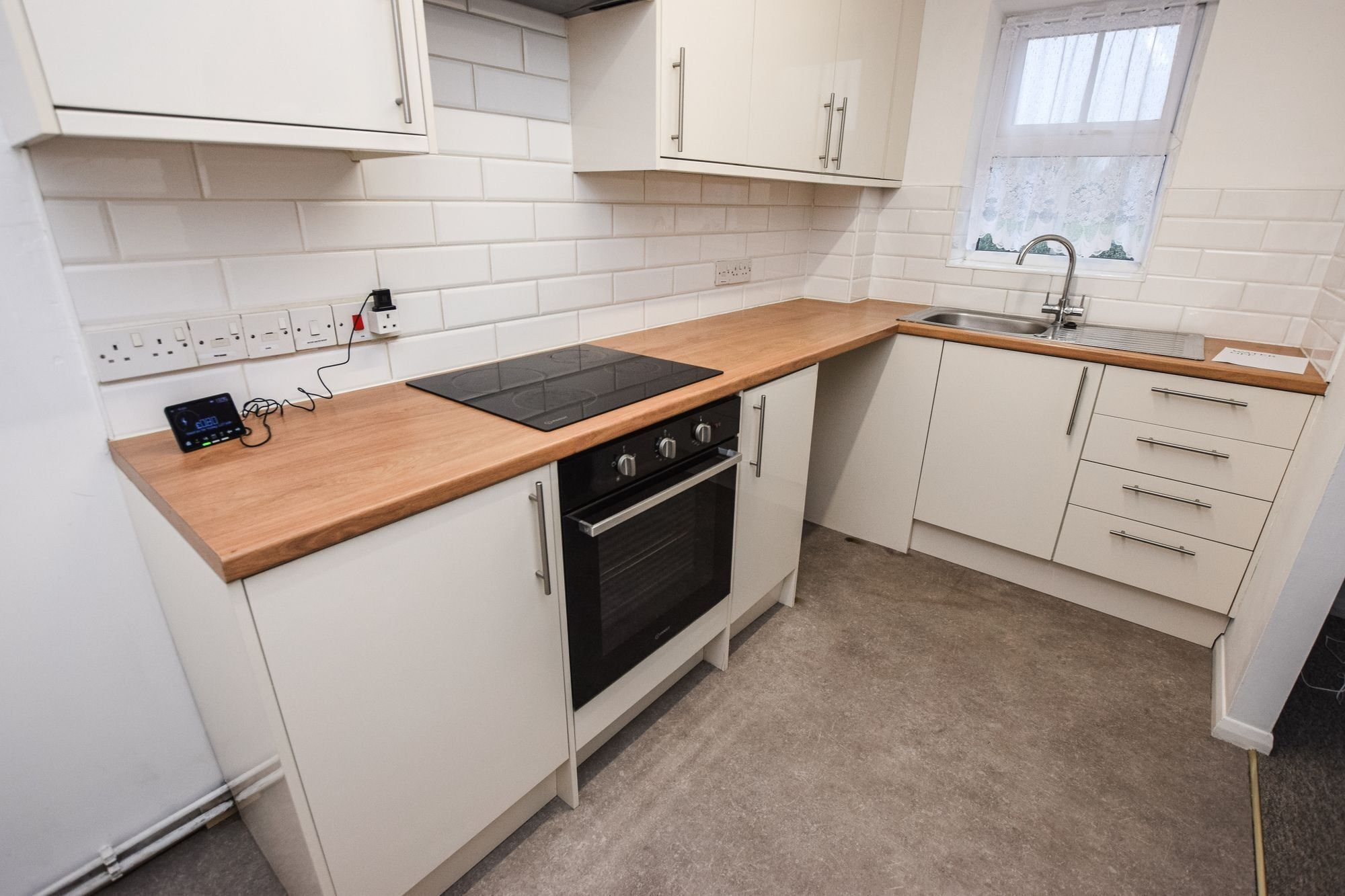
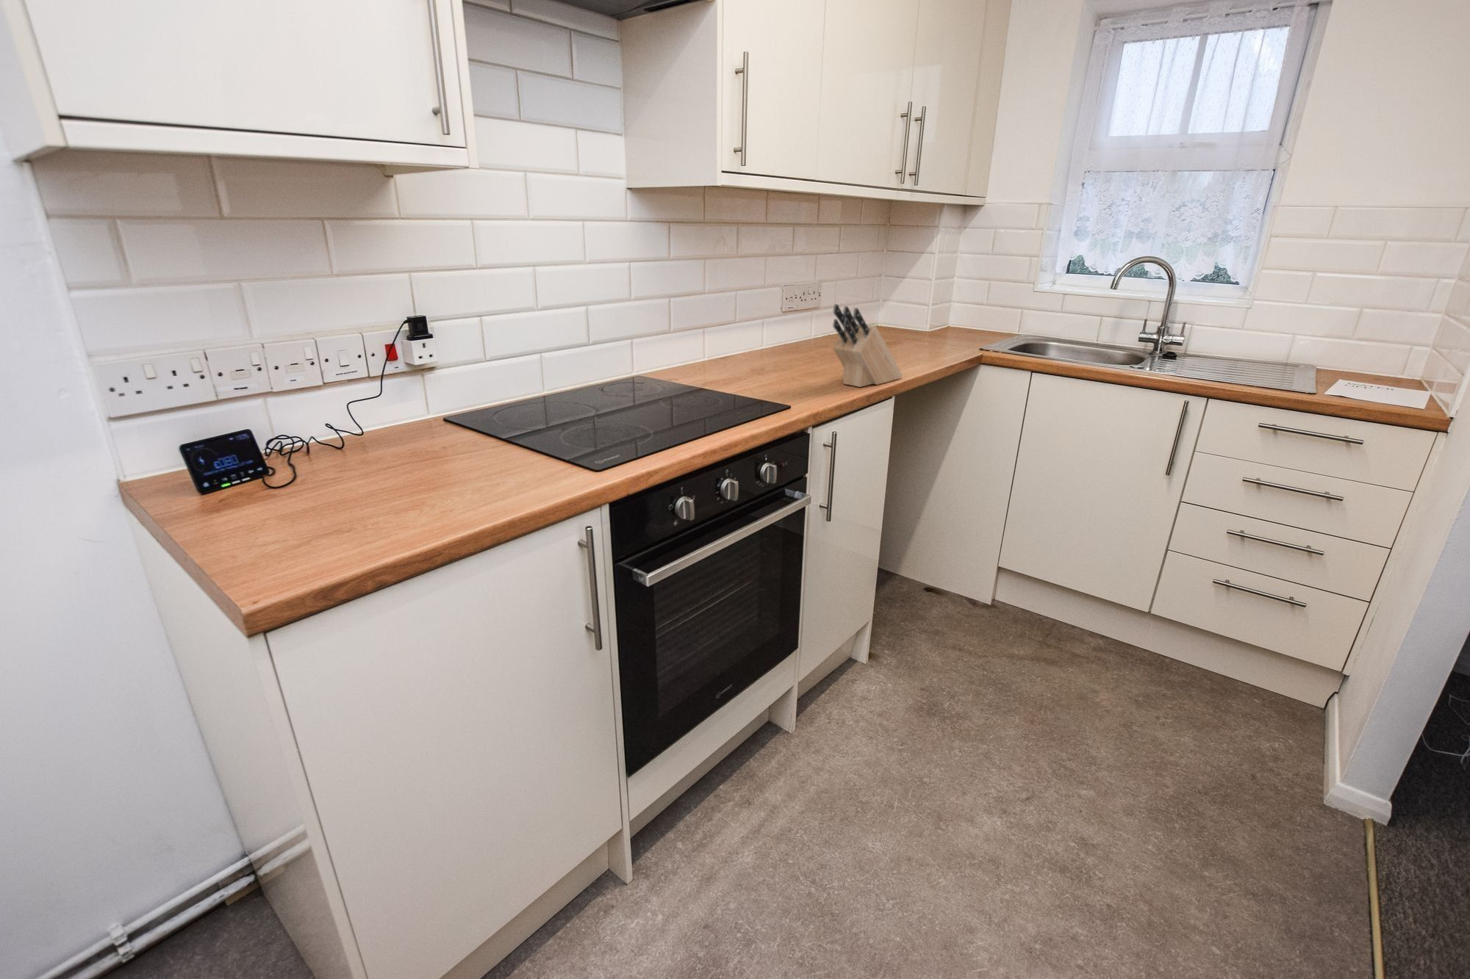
+ knife block [832,304,904,388]
